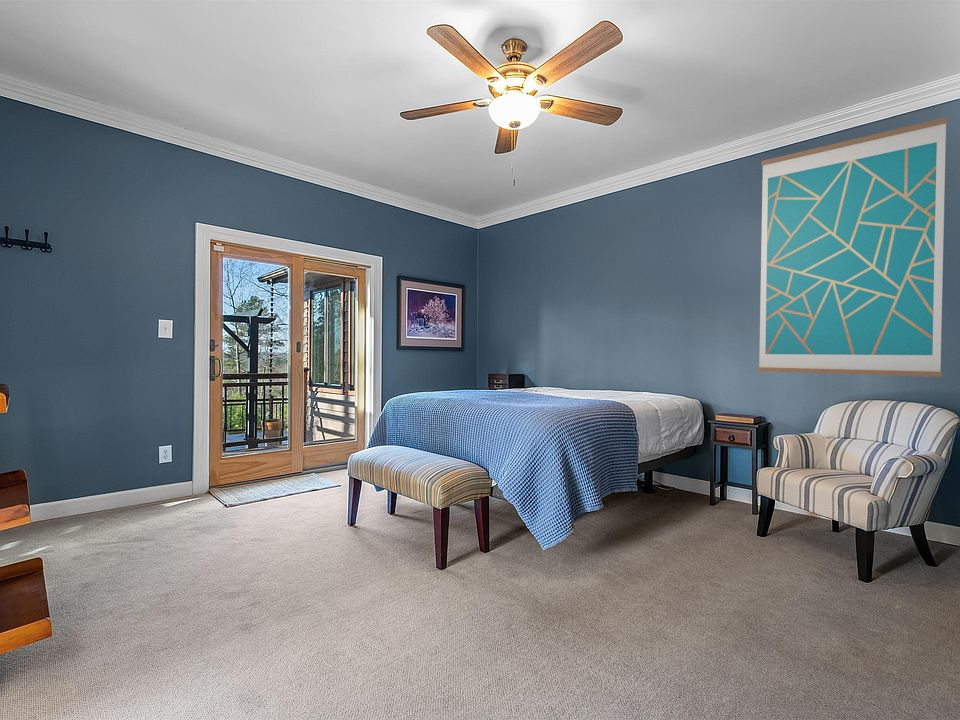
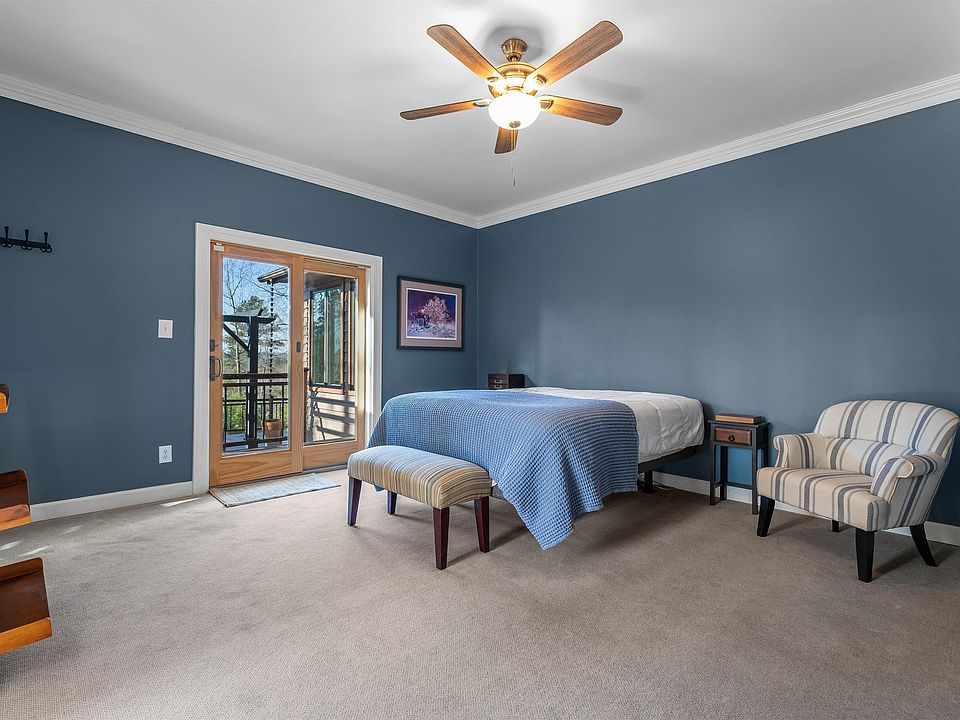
- wall art [757,116,949,378]
